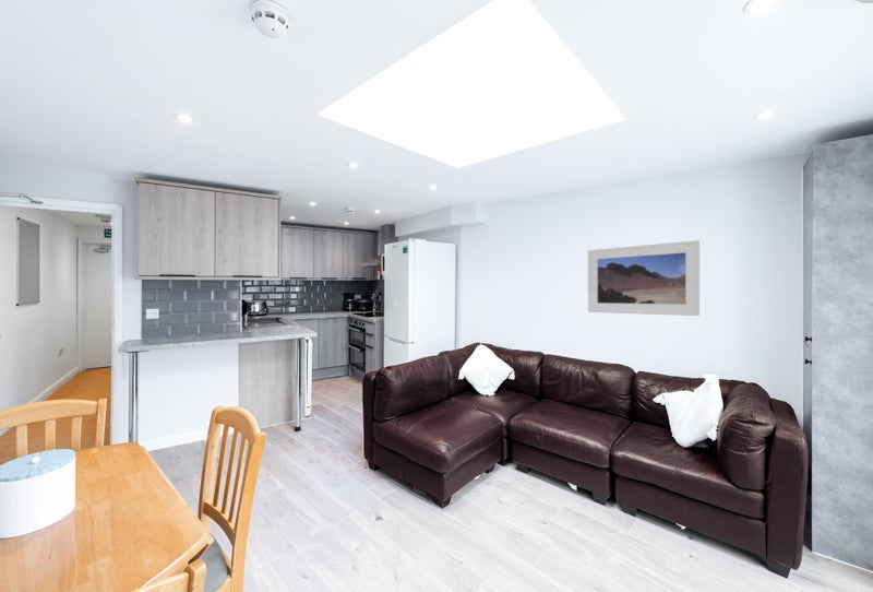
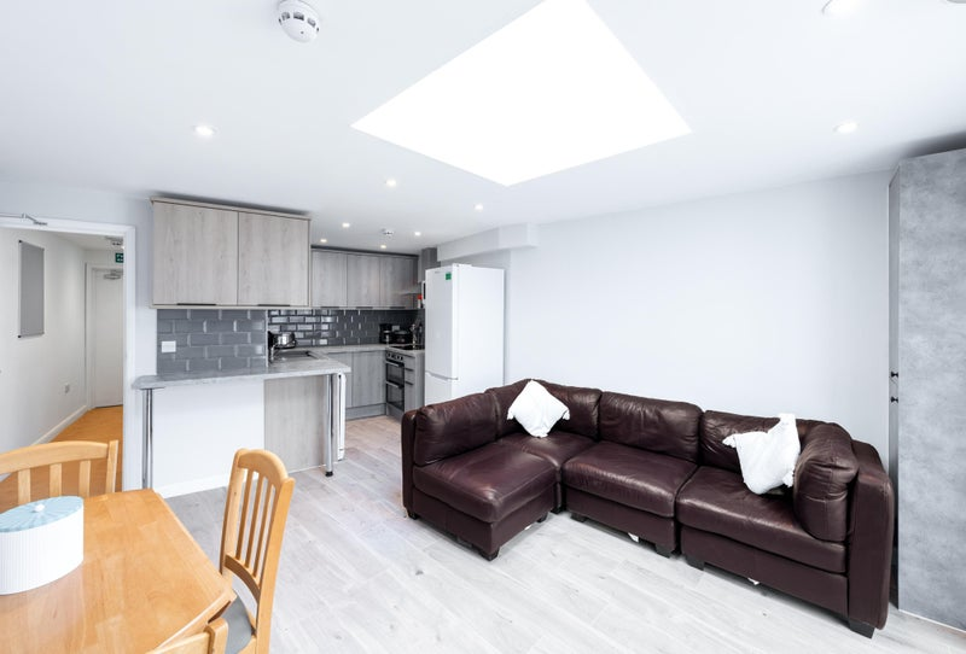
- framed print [587,239,701,317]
